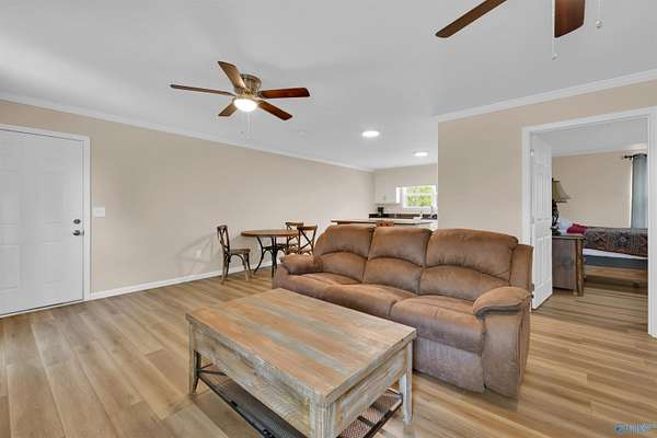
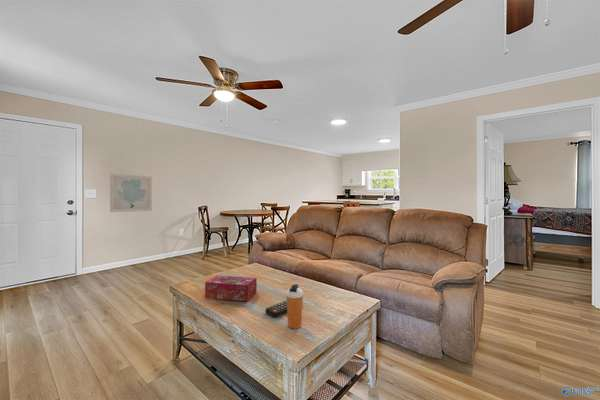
+ tissue box [204,274,258,302]
+ shaker bottle [285,283,304,329]
+ wall art [109,173,153,213]
+ remote control [265,299,287,318]
